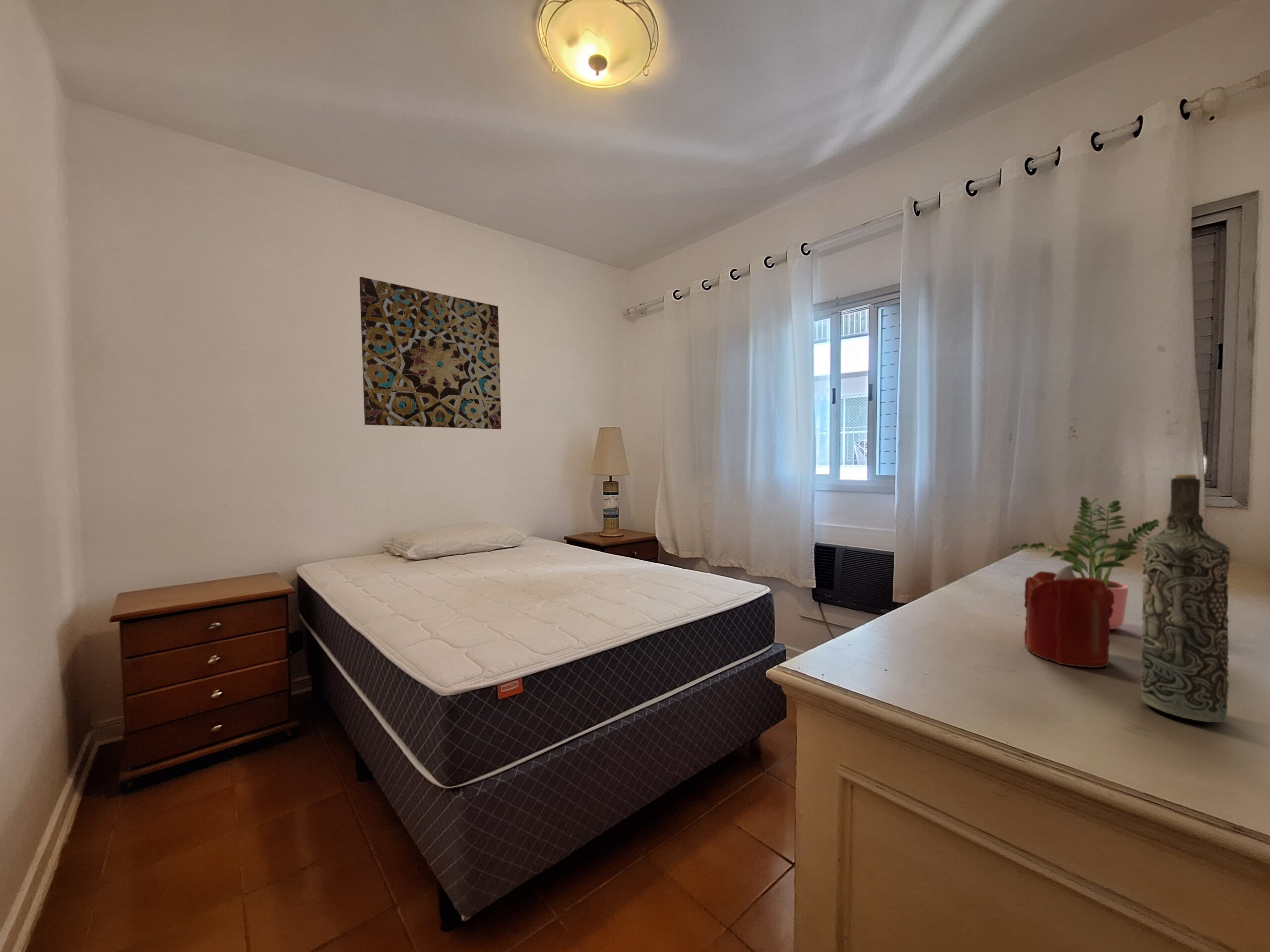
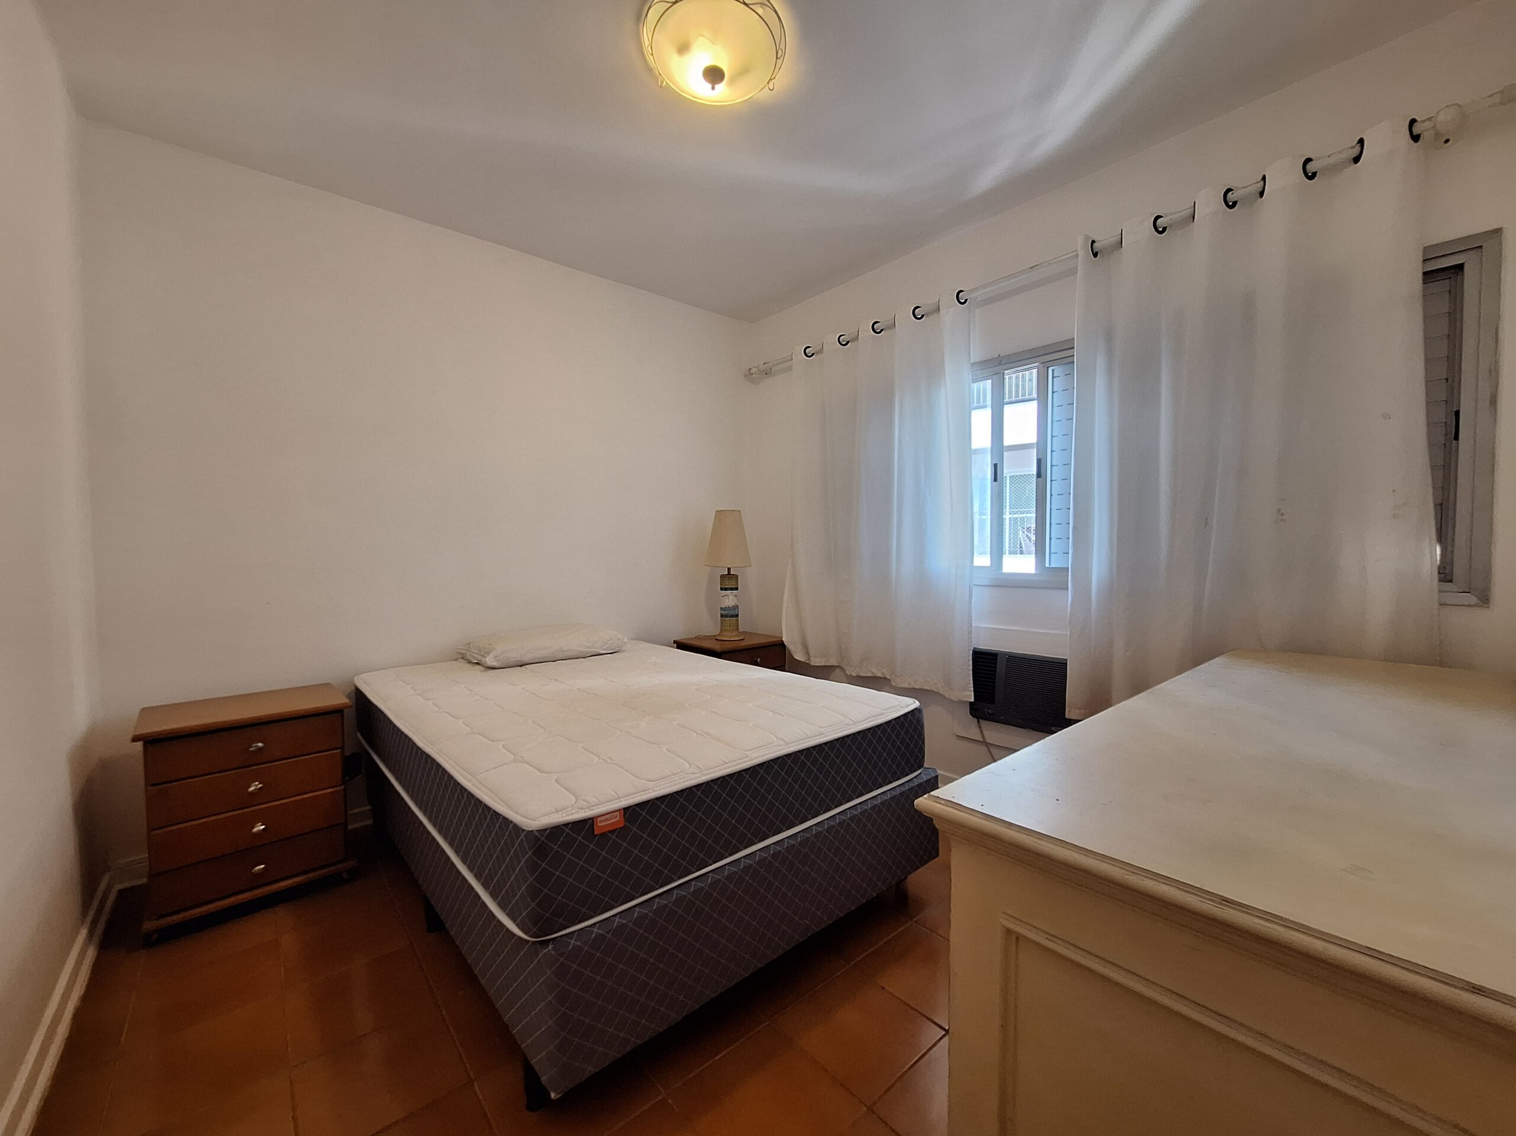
- bottle [1141,474,1230,723]
- potted plant [1010,496,1160,630]
- wall art [359,276,502,430]
- candle [1024,565,1114,668]
